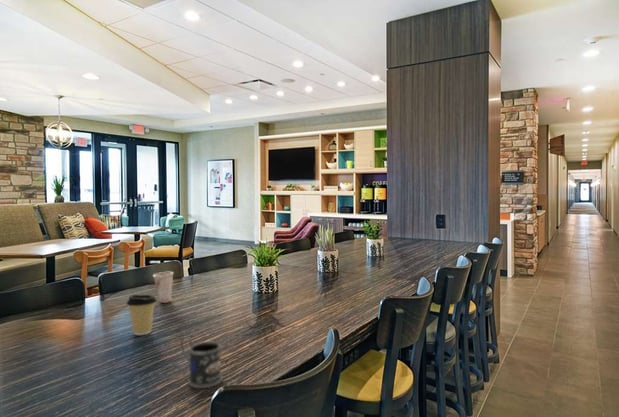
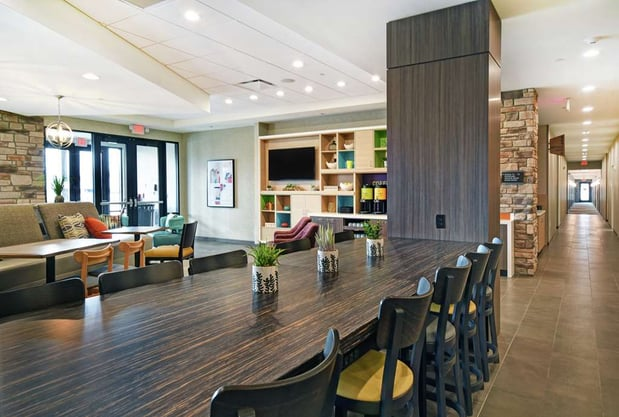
- coffee cup [126,294,158,336]
- mug [179,335,224,389]
- cup [152,271,174,304]
